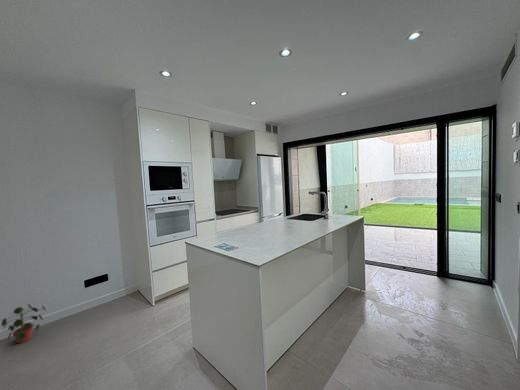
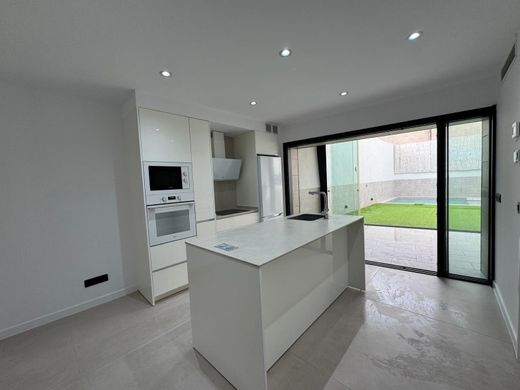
- potted plant [1,303,47,344]
